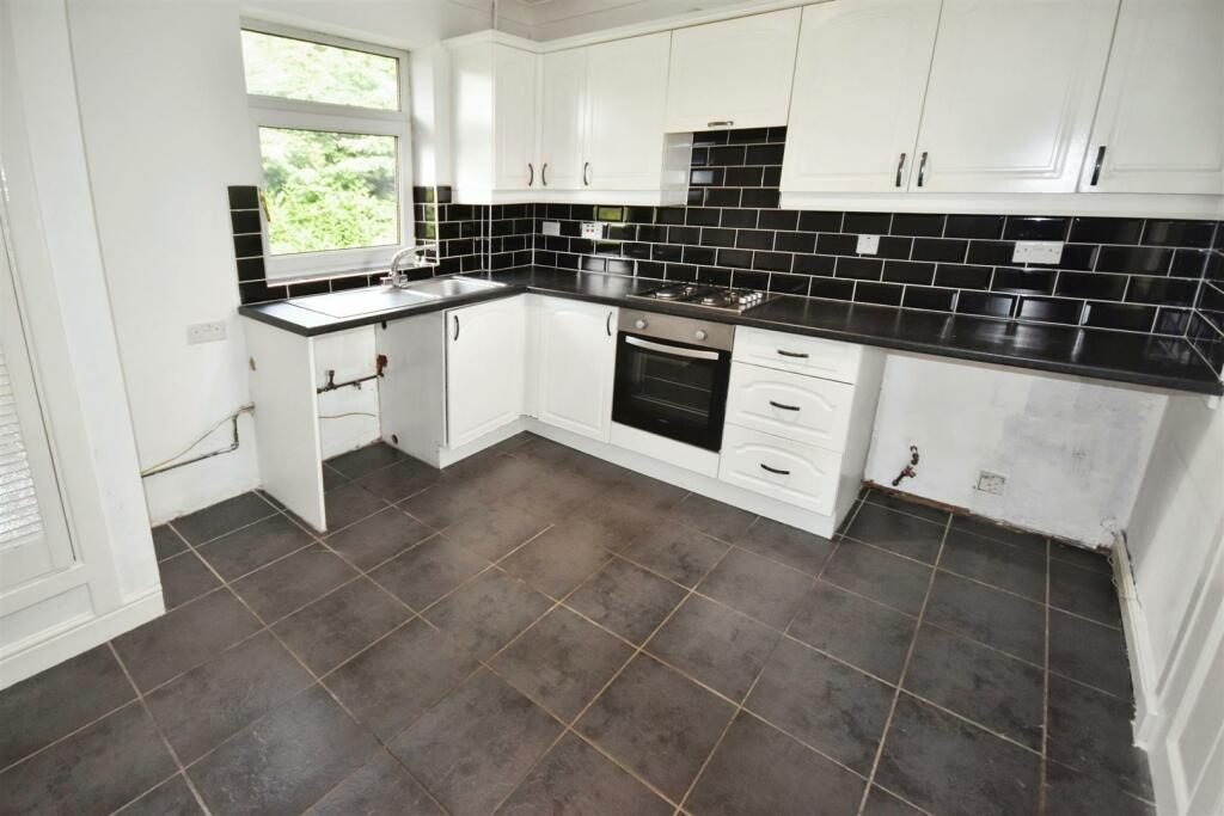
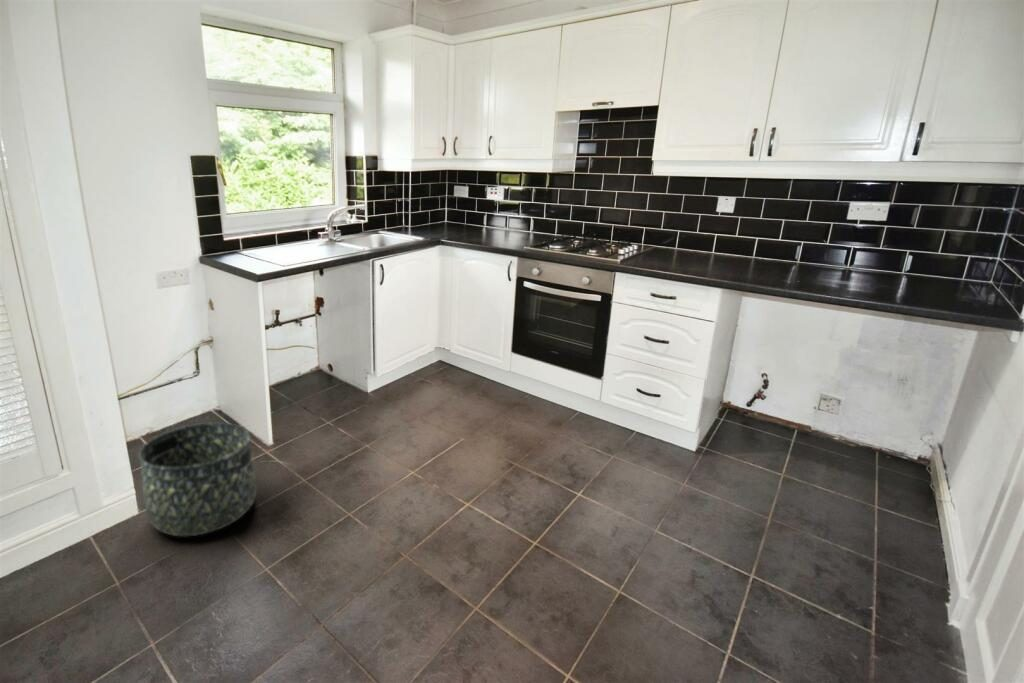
+ basket [137,422,258,537]
